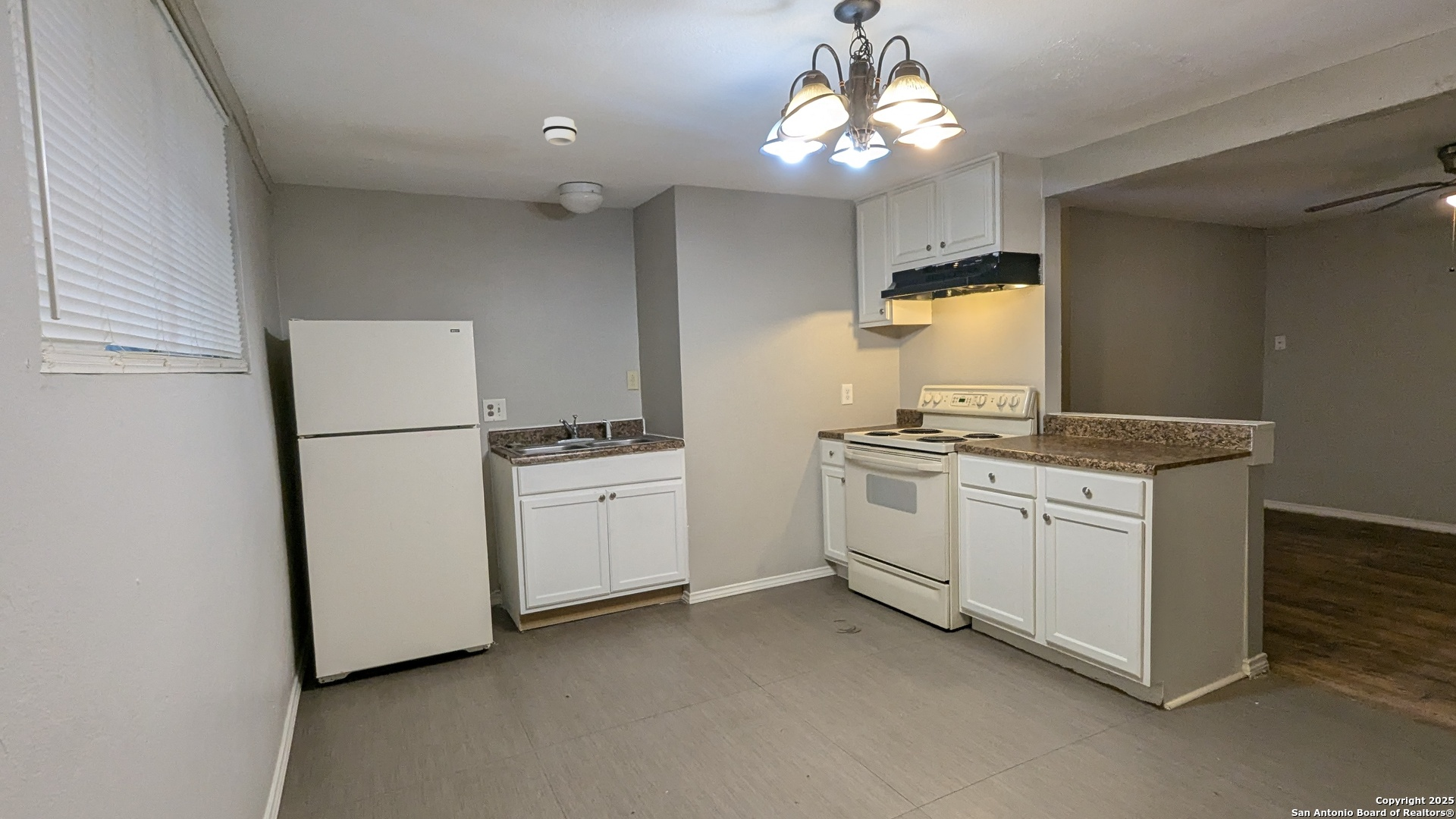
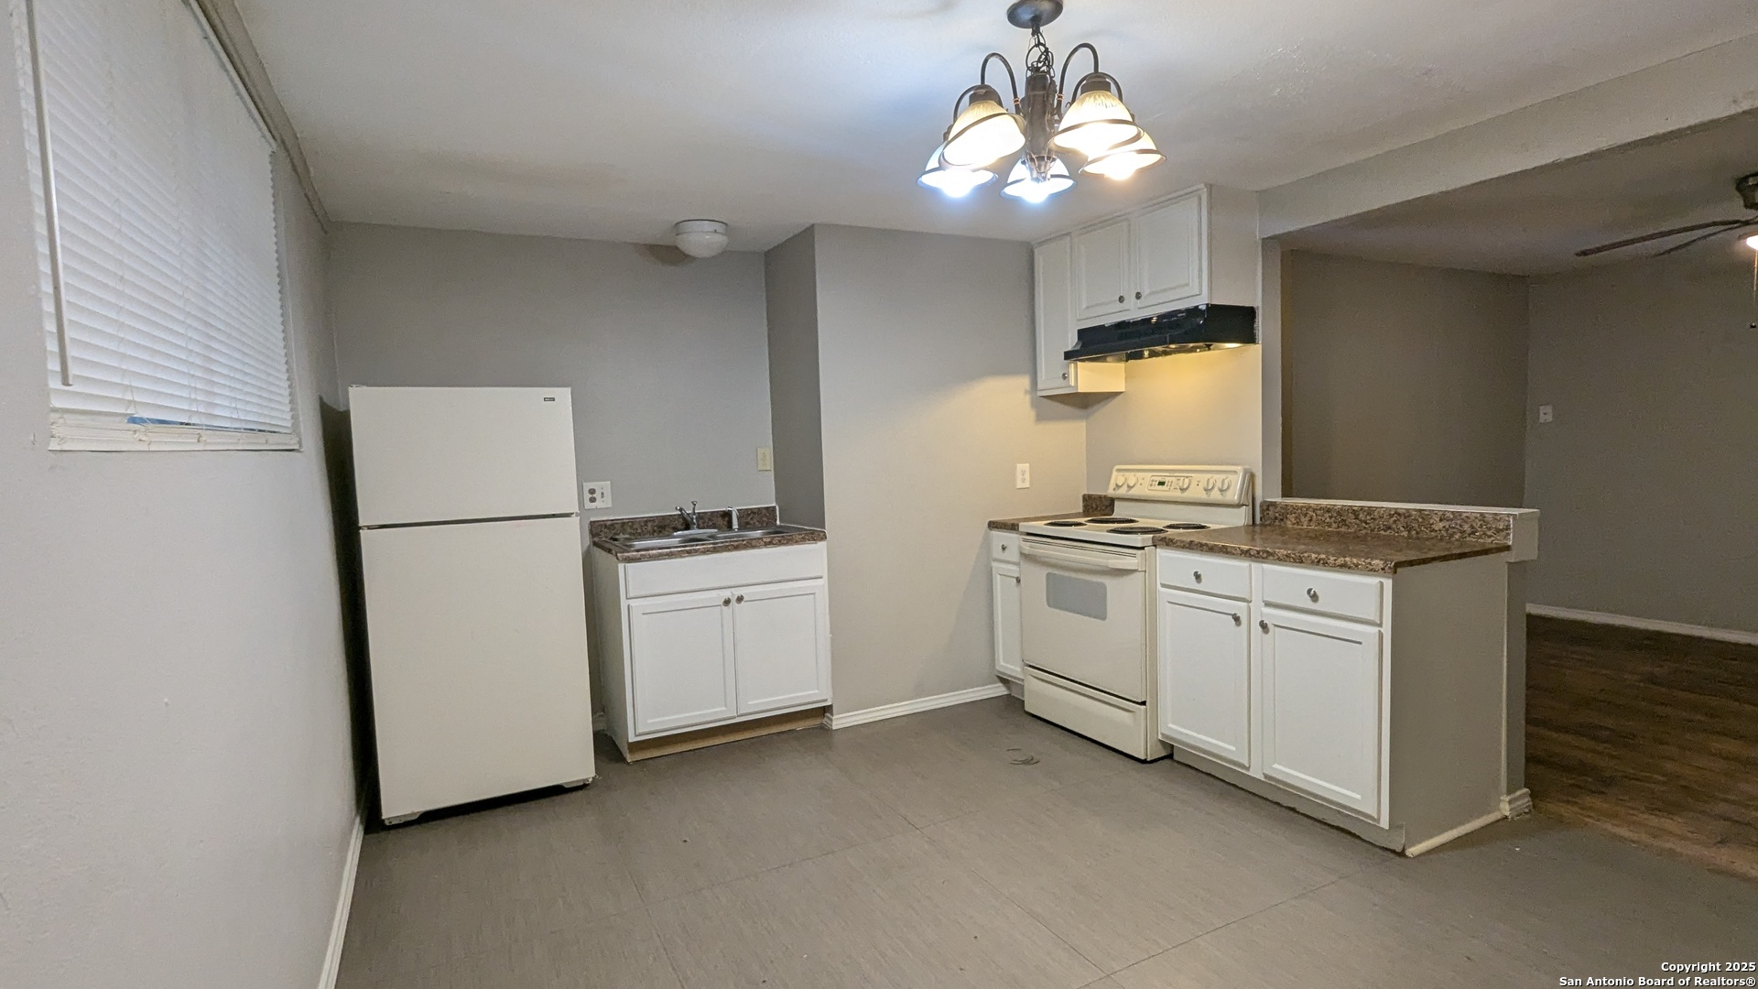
- smoke detector [541,116,578,146]
